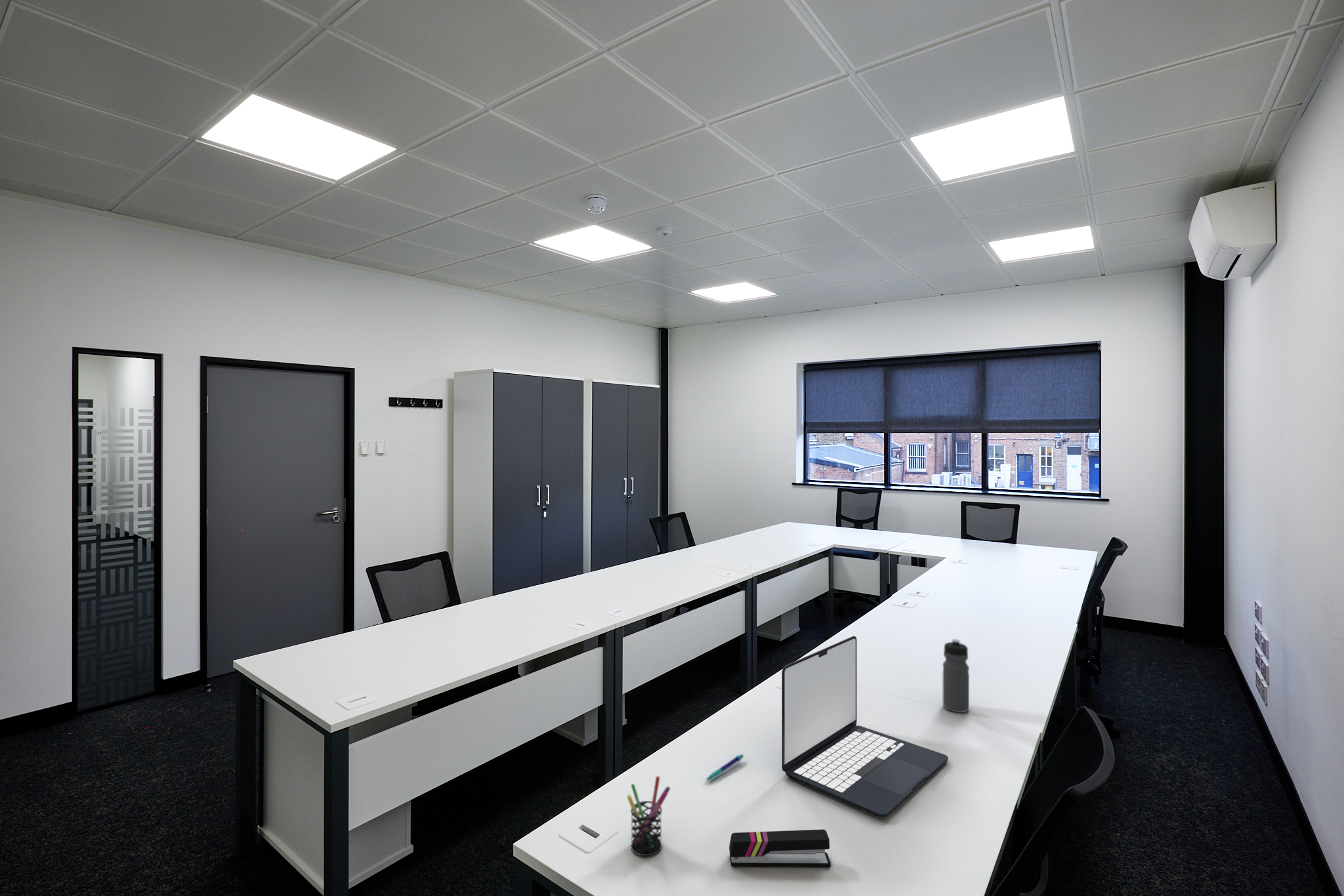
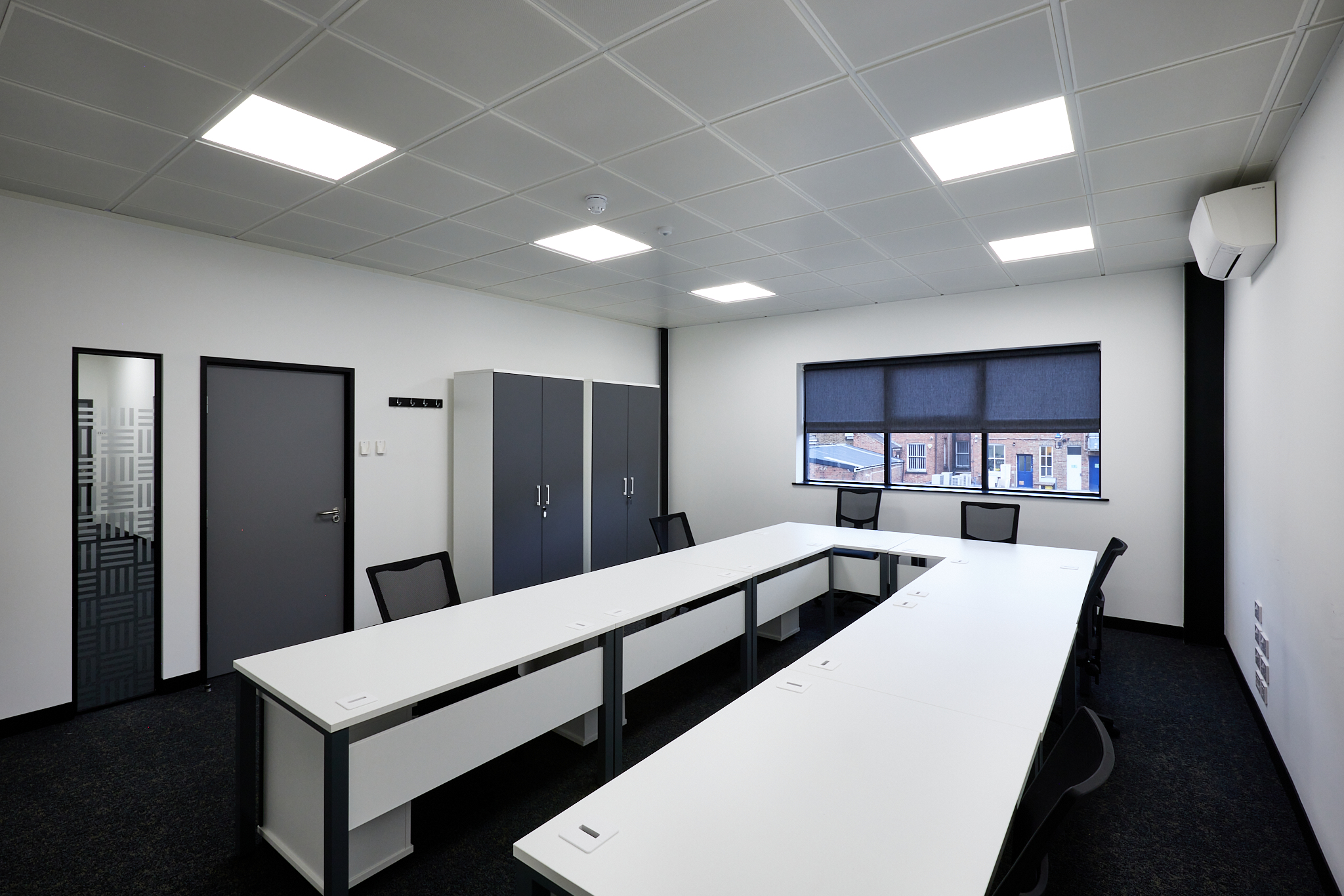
- laptop [782,636,949,818]
- pen holder [627,775,671,857]
- stapler [728,828,831,868]
- water bottle [942,639,970,713]
- pen [705,753,744,781]
